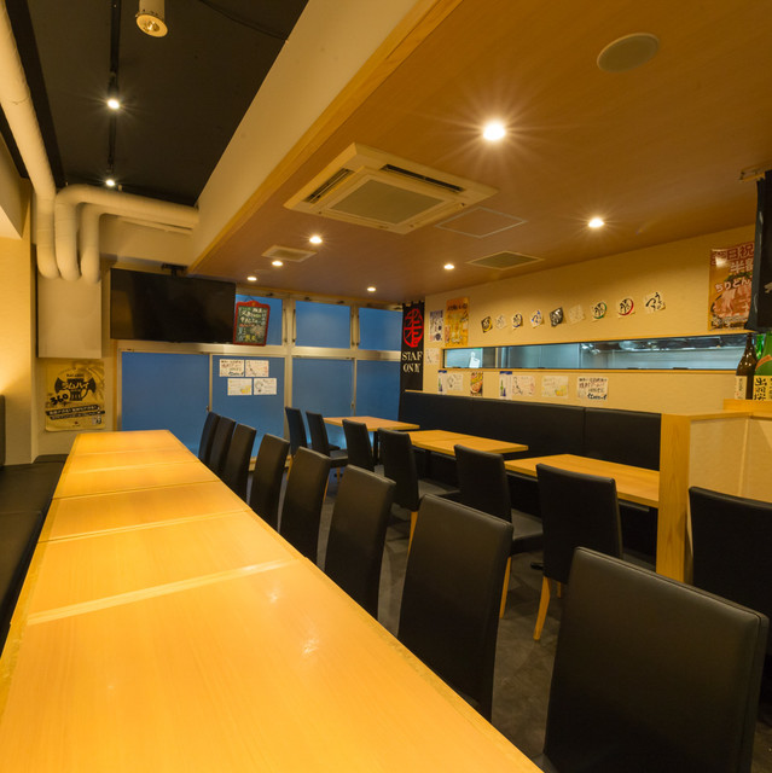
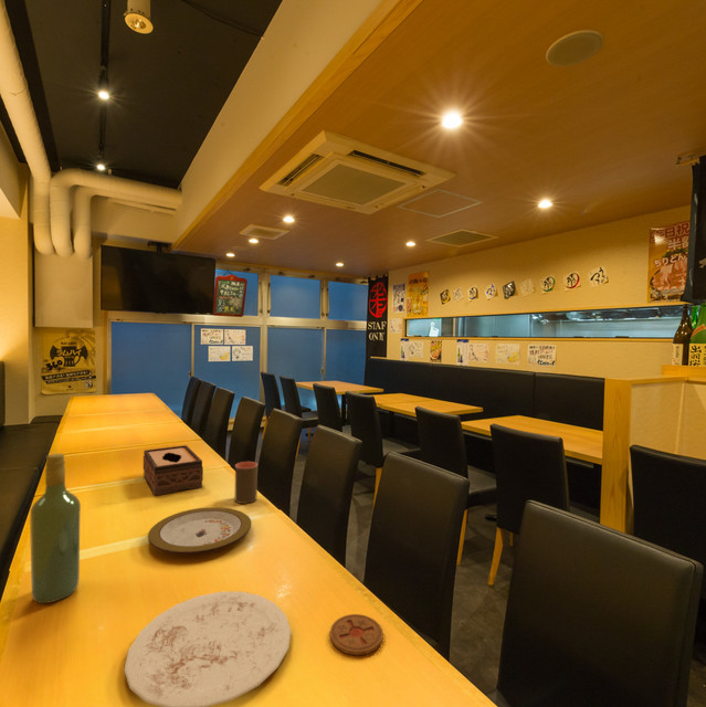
+ cup [233,461,259,505]
+ coaster [329,613,384,656]
+ plate [123,591,292,707]
+ plate [147,506,252,555]
+ wine bottle [29,453,82,604]
+ tissue box [143,444,204,497]
